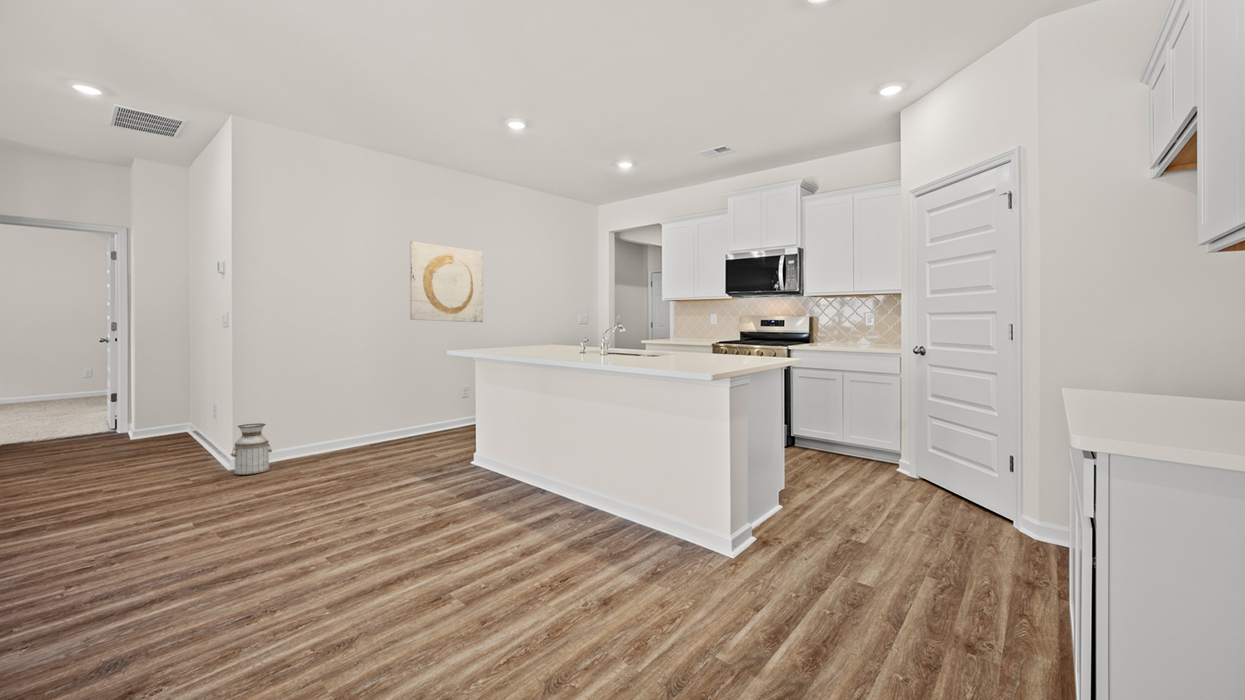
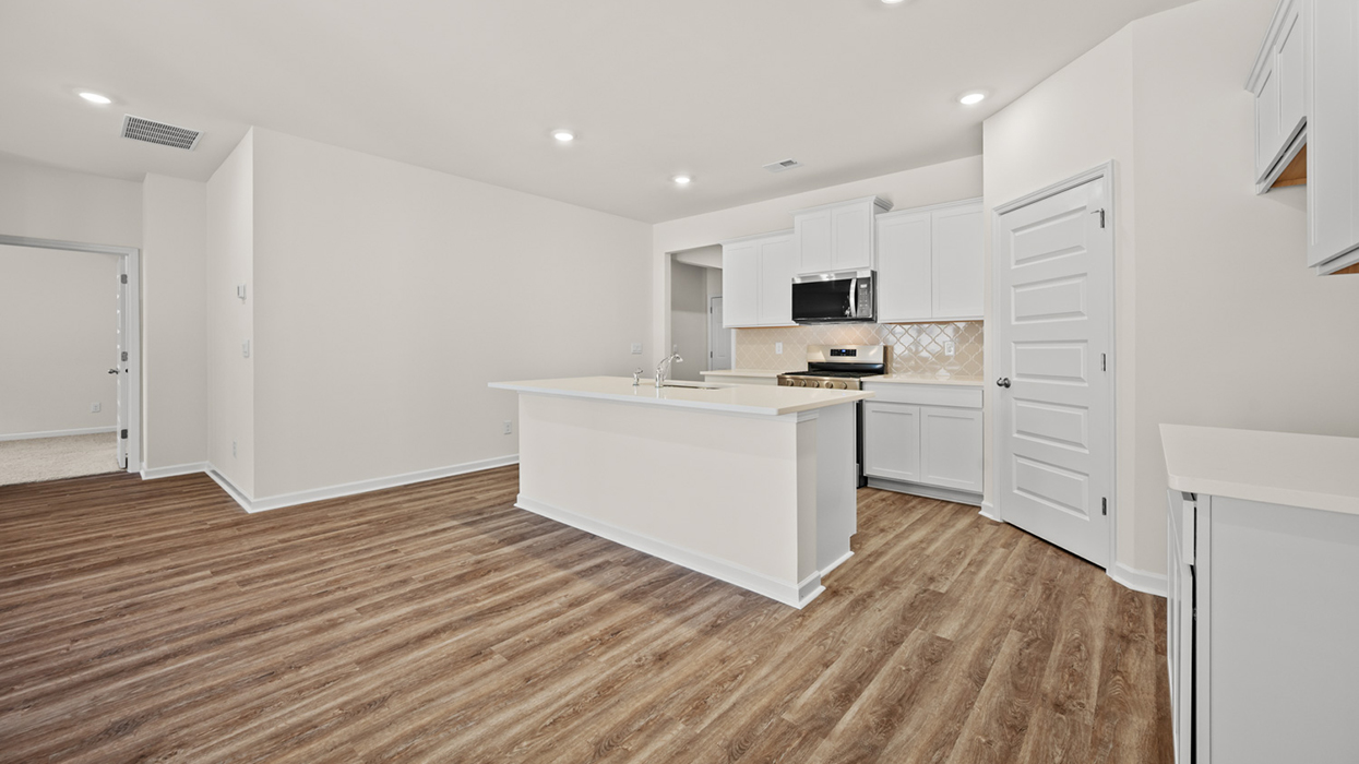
- planter [230,422,273,476]
- wall art [409,240,484,323]
